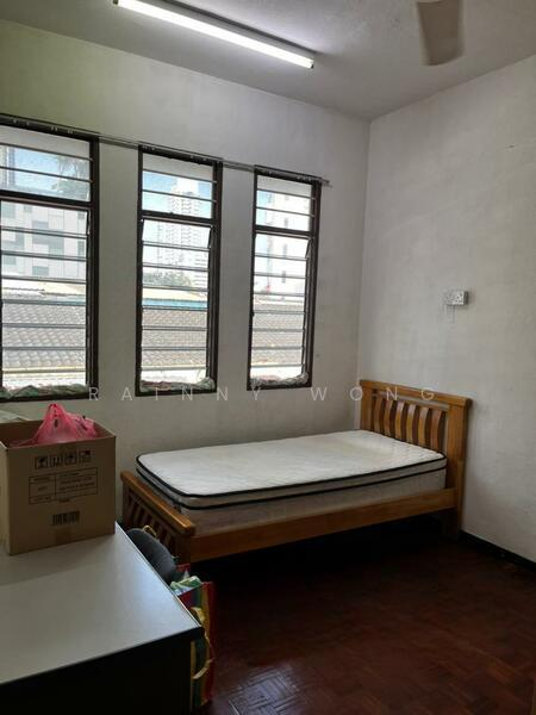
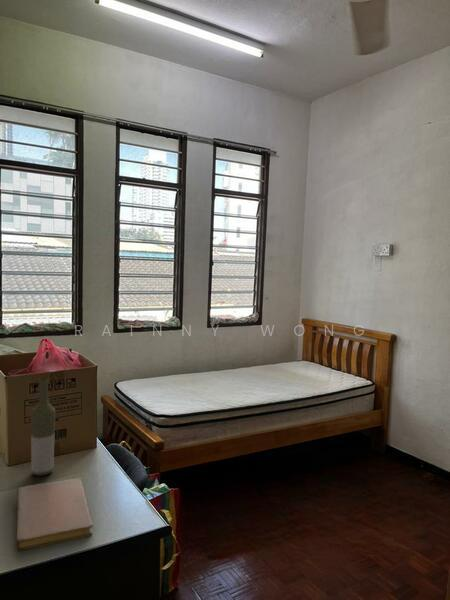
+ bottle [30,376,56,477]
+ notebook [15,478,94,552]
